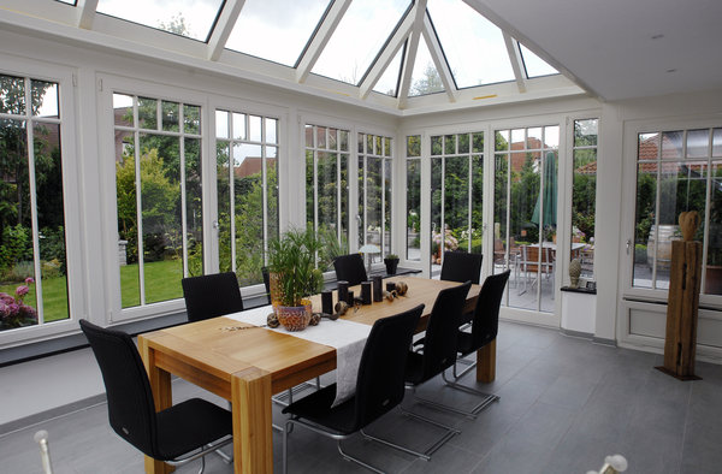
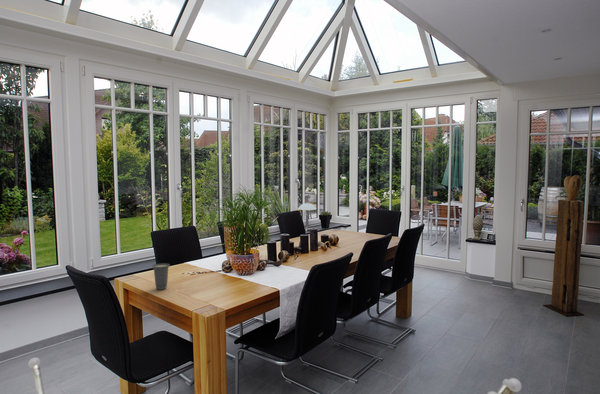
+ cup [151,262,171,291]
